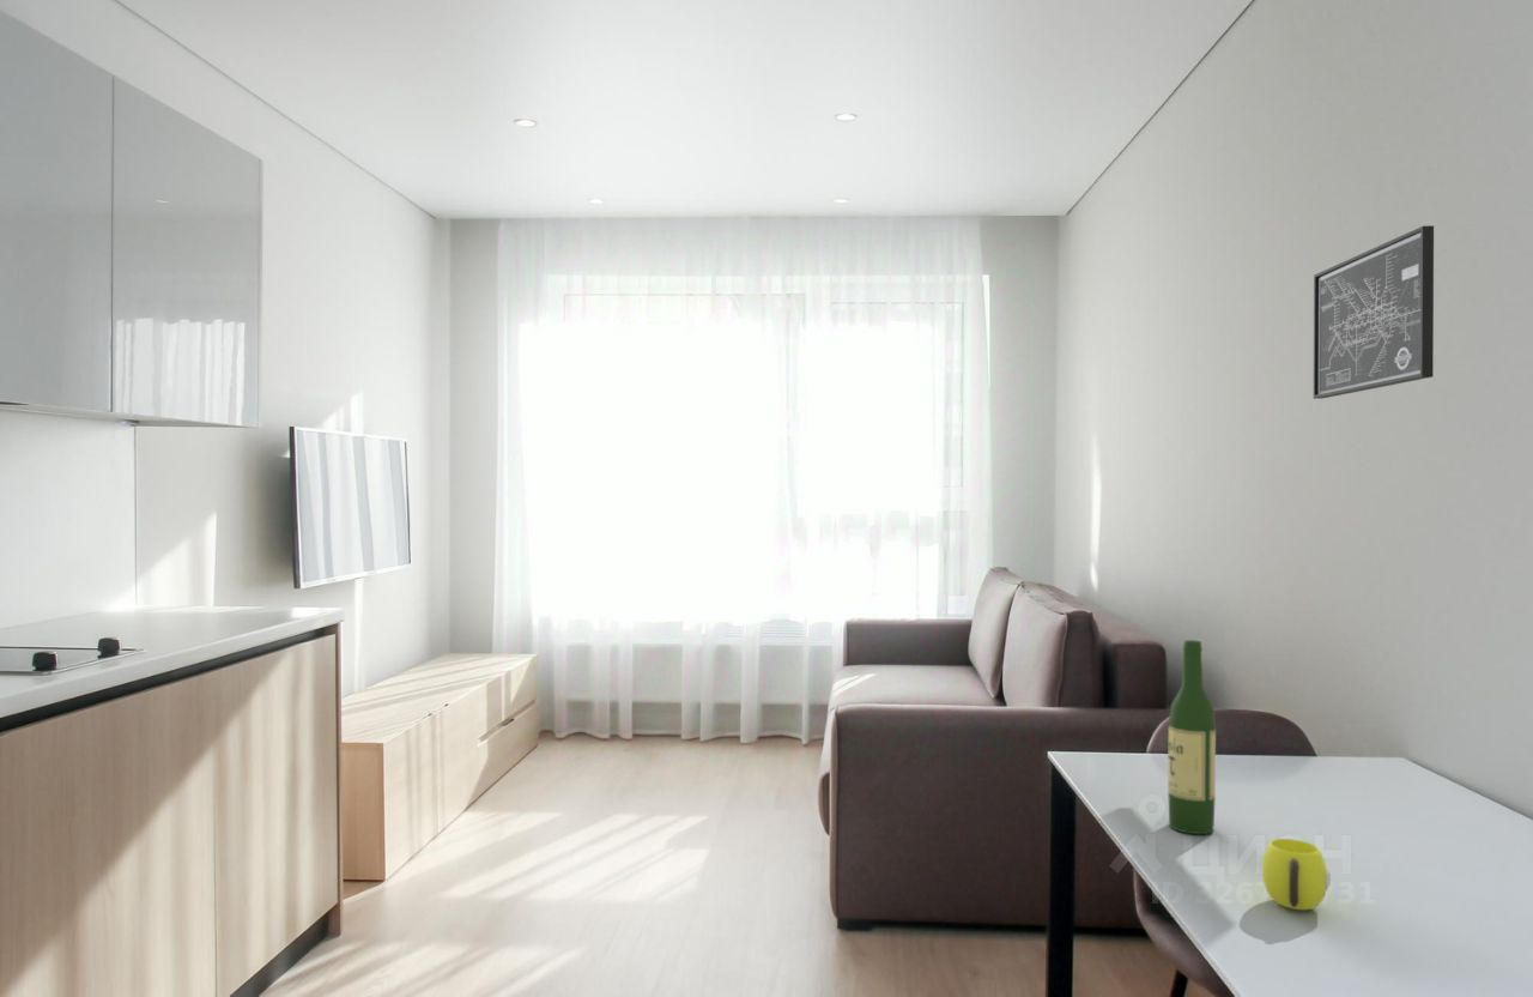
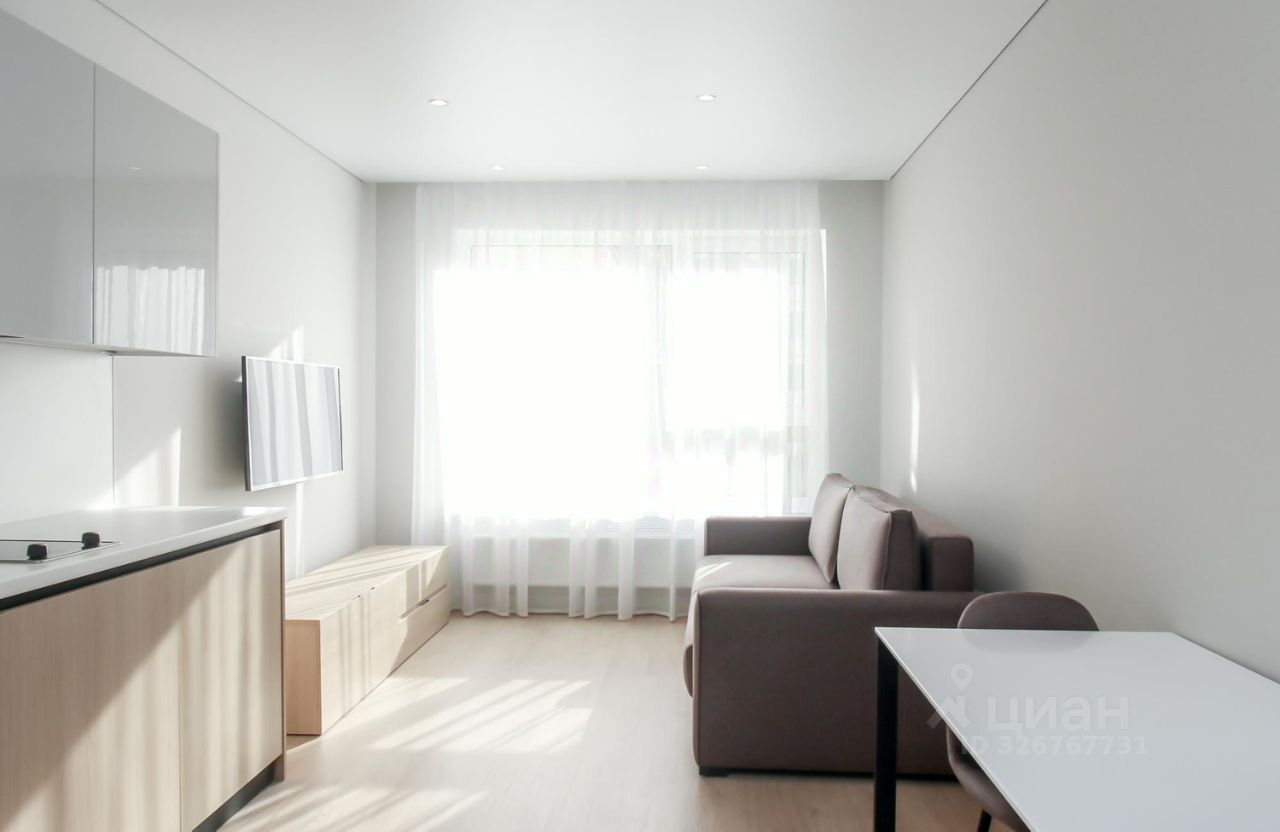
- cup [1261,838,1332,911]
- wine bottle [1167,639,1217,835]
- wall art [1313,224,1435,400]
